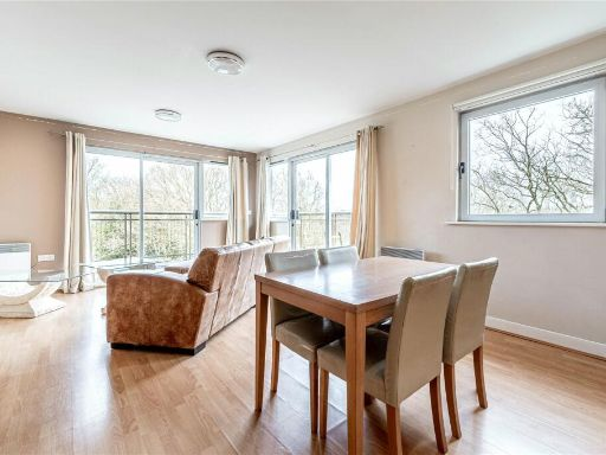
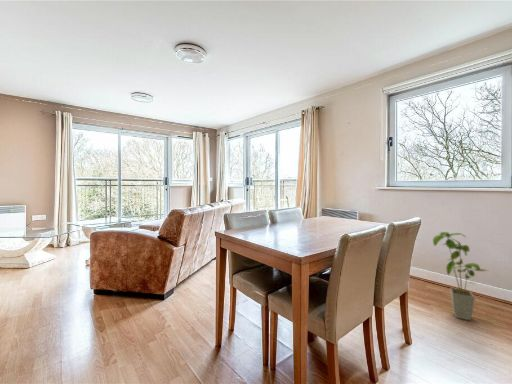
+ house plant [432,231,489,321]
